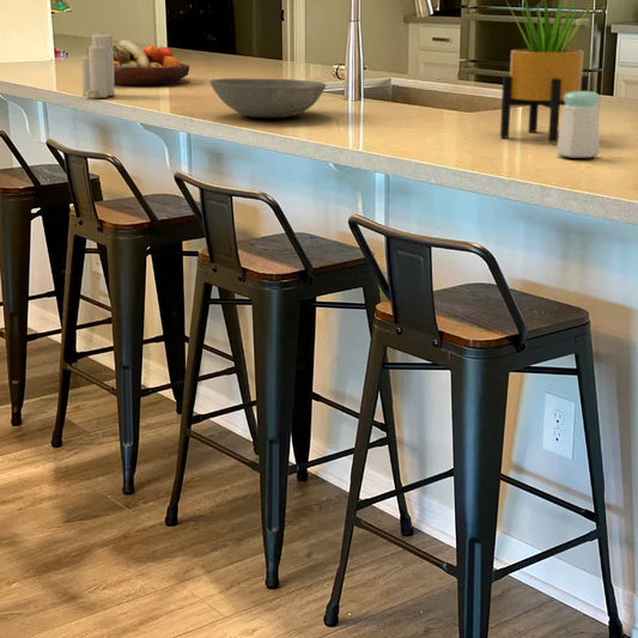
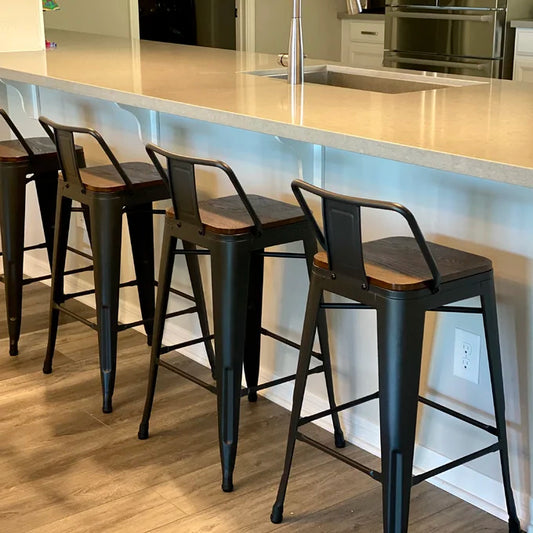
- potted plant [499,0,595,144]
- bowl [208,78,327,119]
- fruit bowl [113,38,190,85]
- salt shaker [555,90,601,159]
- candle [80,32,116,99]
